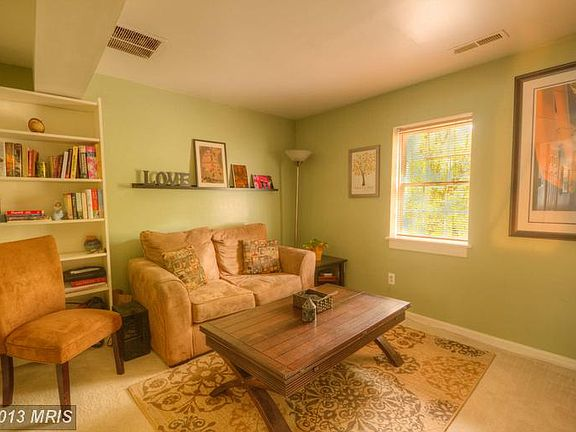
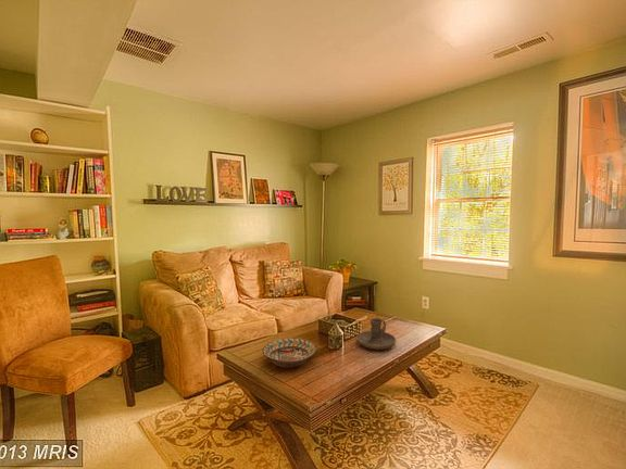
+ decorative bowl [262,338,317,369]
+ candle holder [355,317,397,351]
